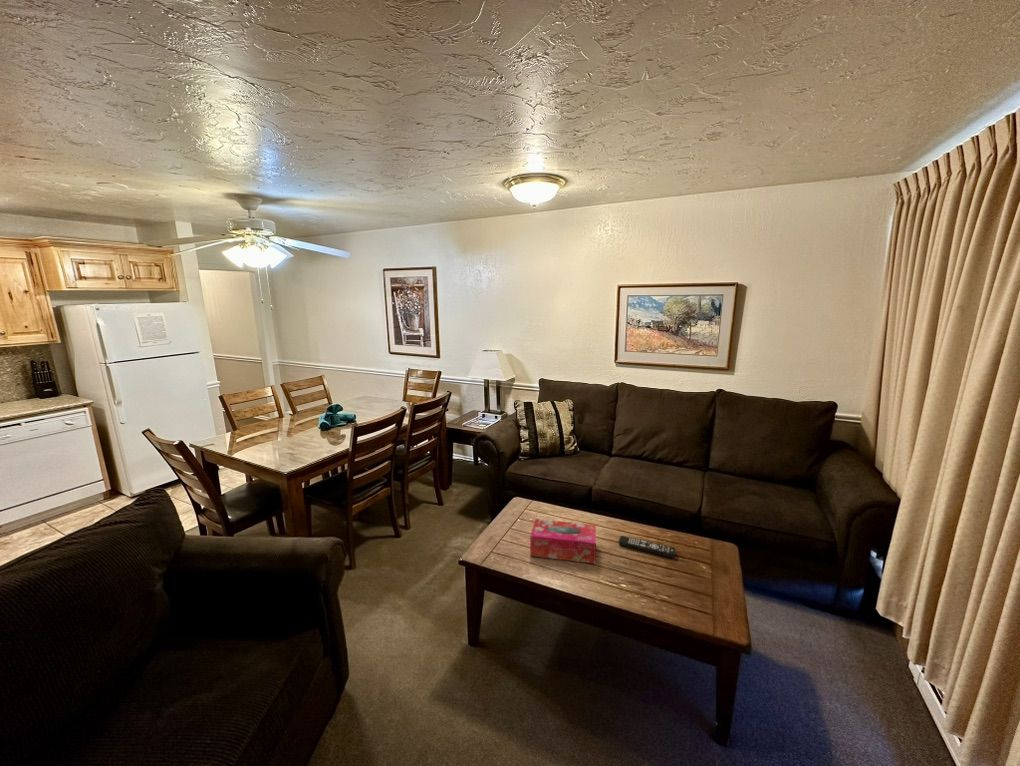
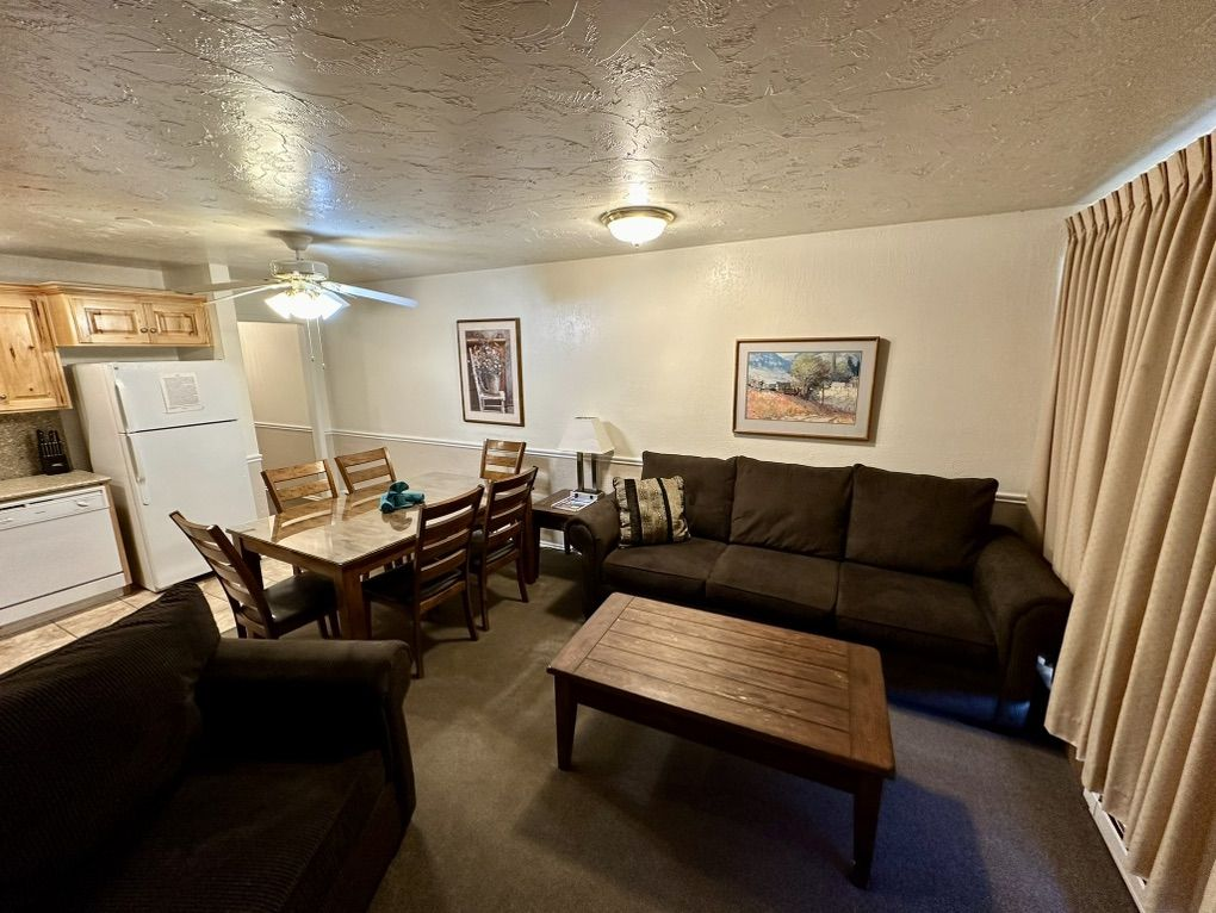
- remote control [618,535,677,559]
- tissue box [529,518,597,565]
